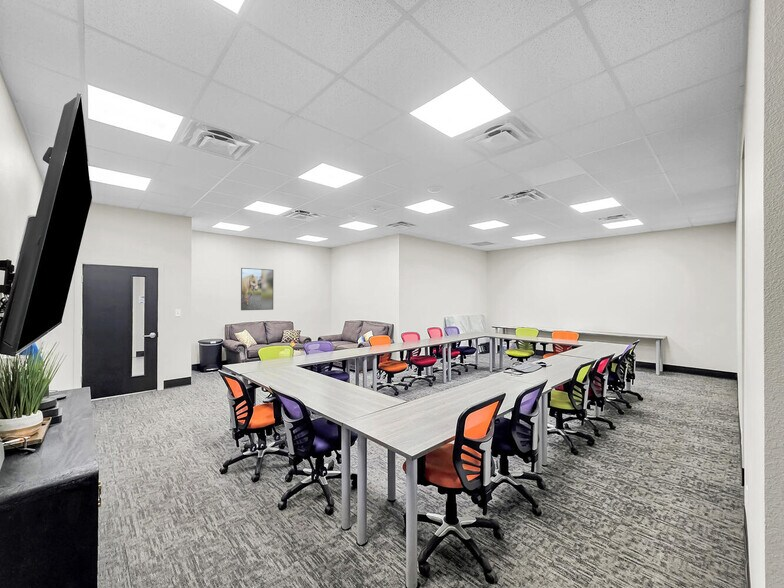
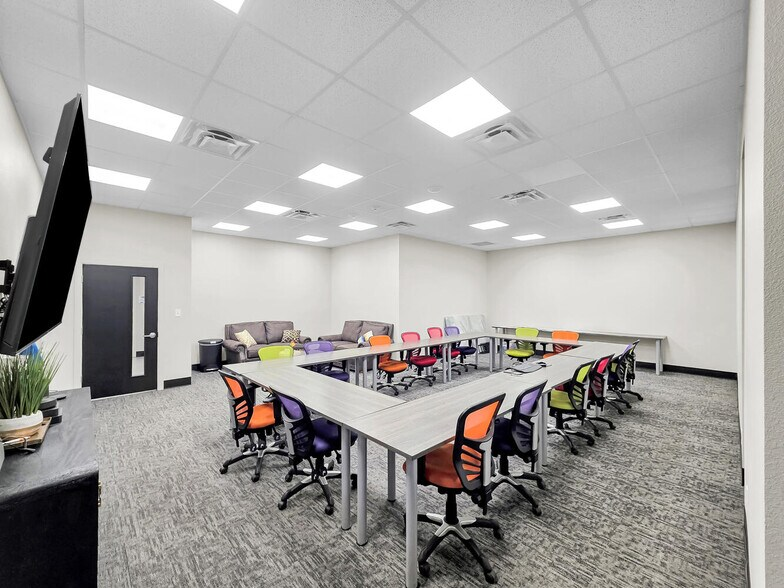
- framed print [240,267,274,311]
